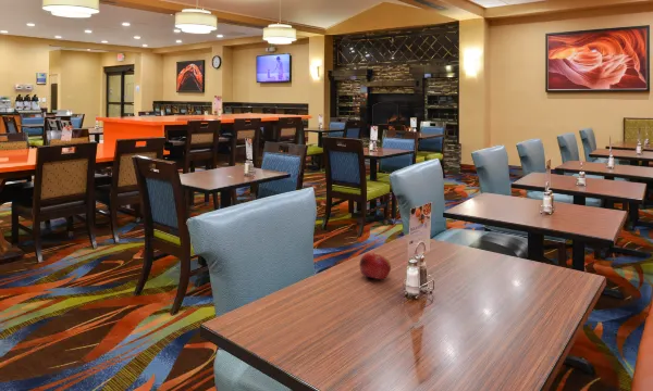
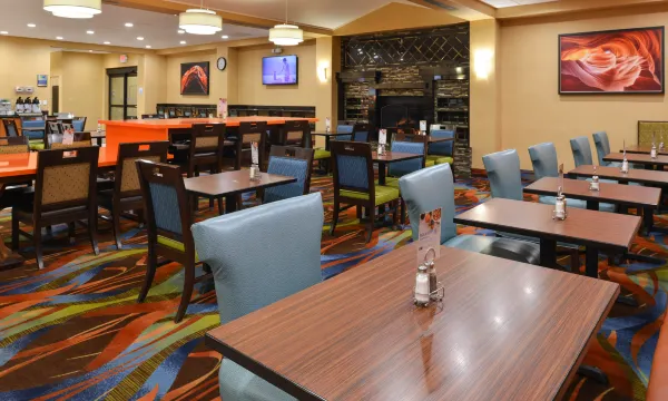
- fruit [358,252,392,280]
